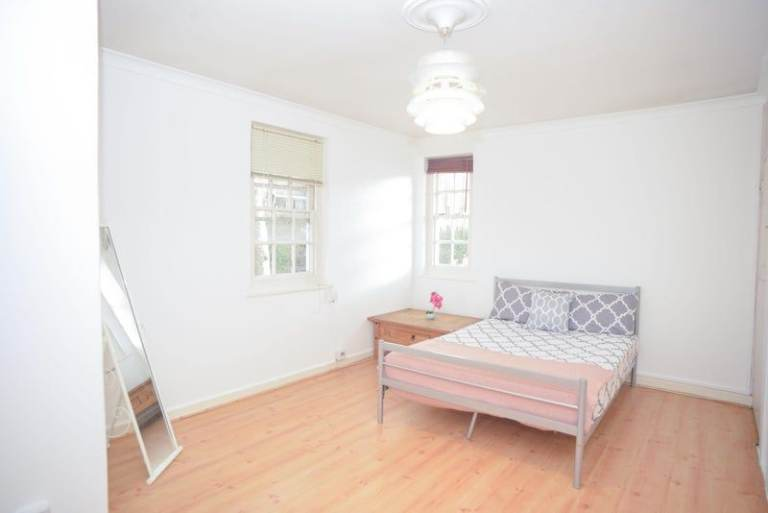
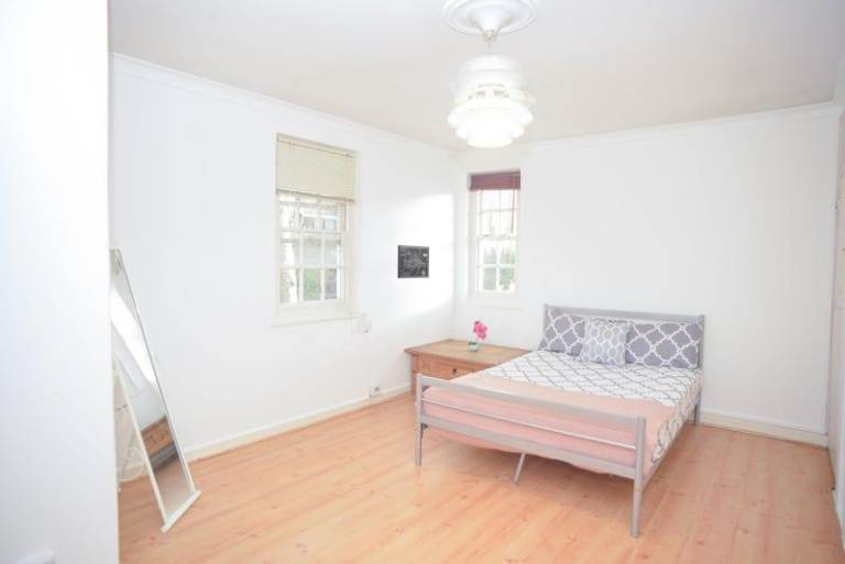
+ wall art [396,244,430,279]
